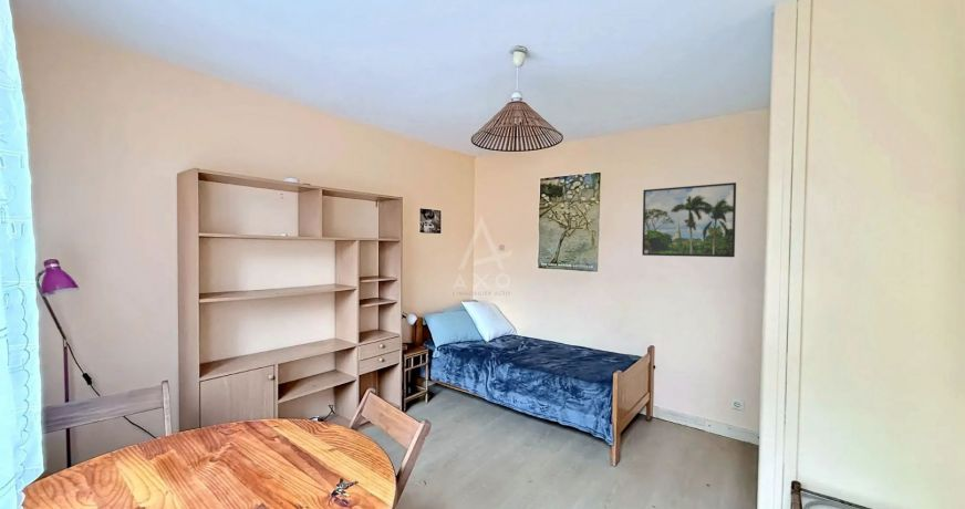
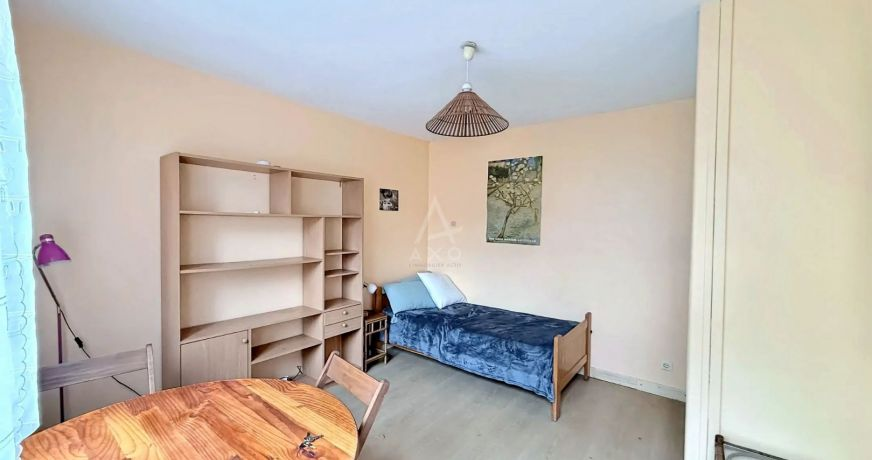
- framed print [641,181,737,258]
